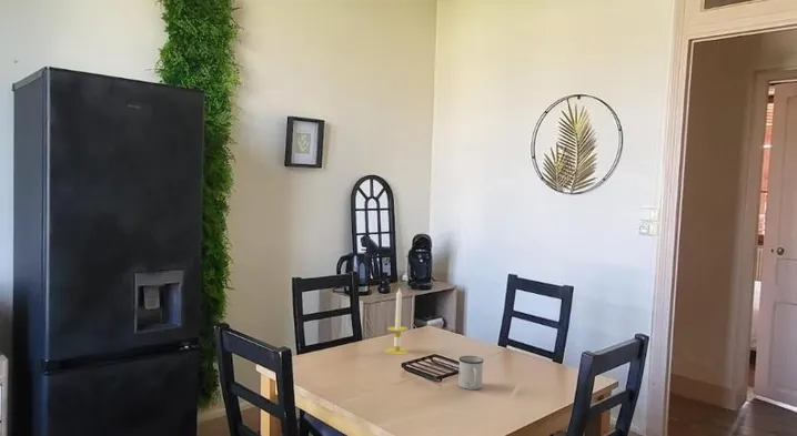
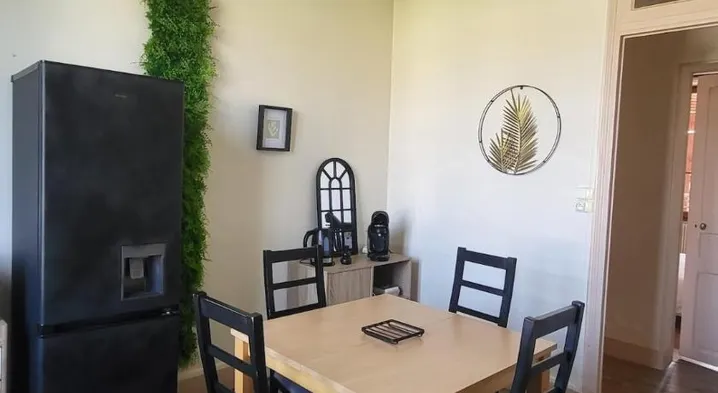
- candle [384,287,410,355]
- mug [457,355,484,391]
